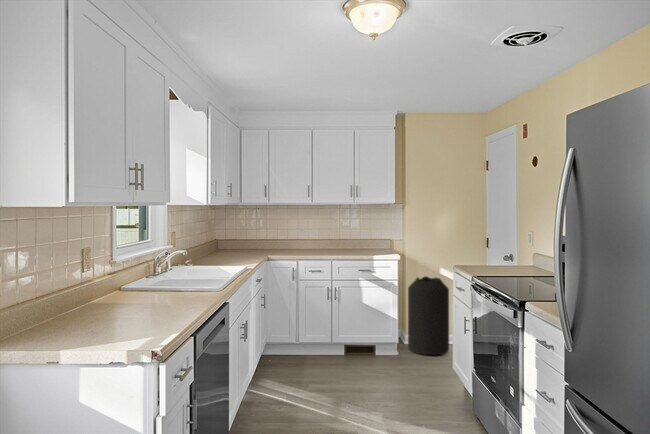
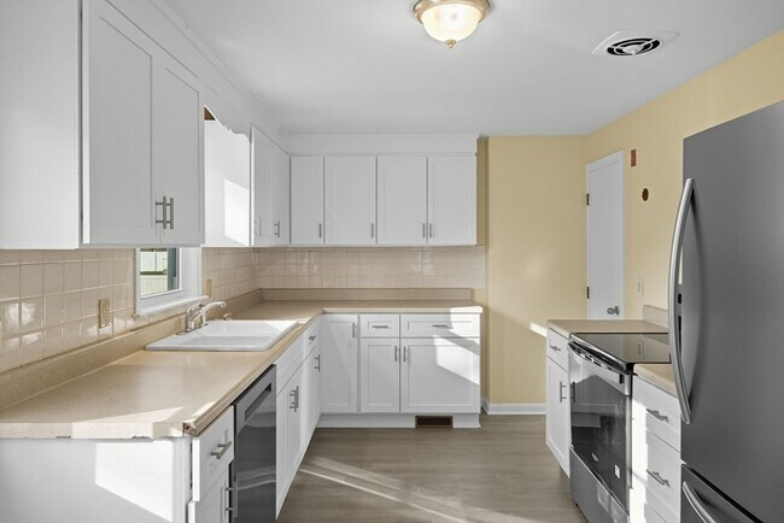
- trash can [407,275,450,356]
